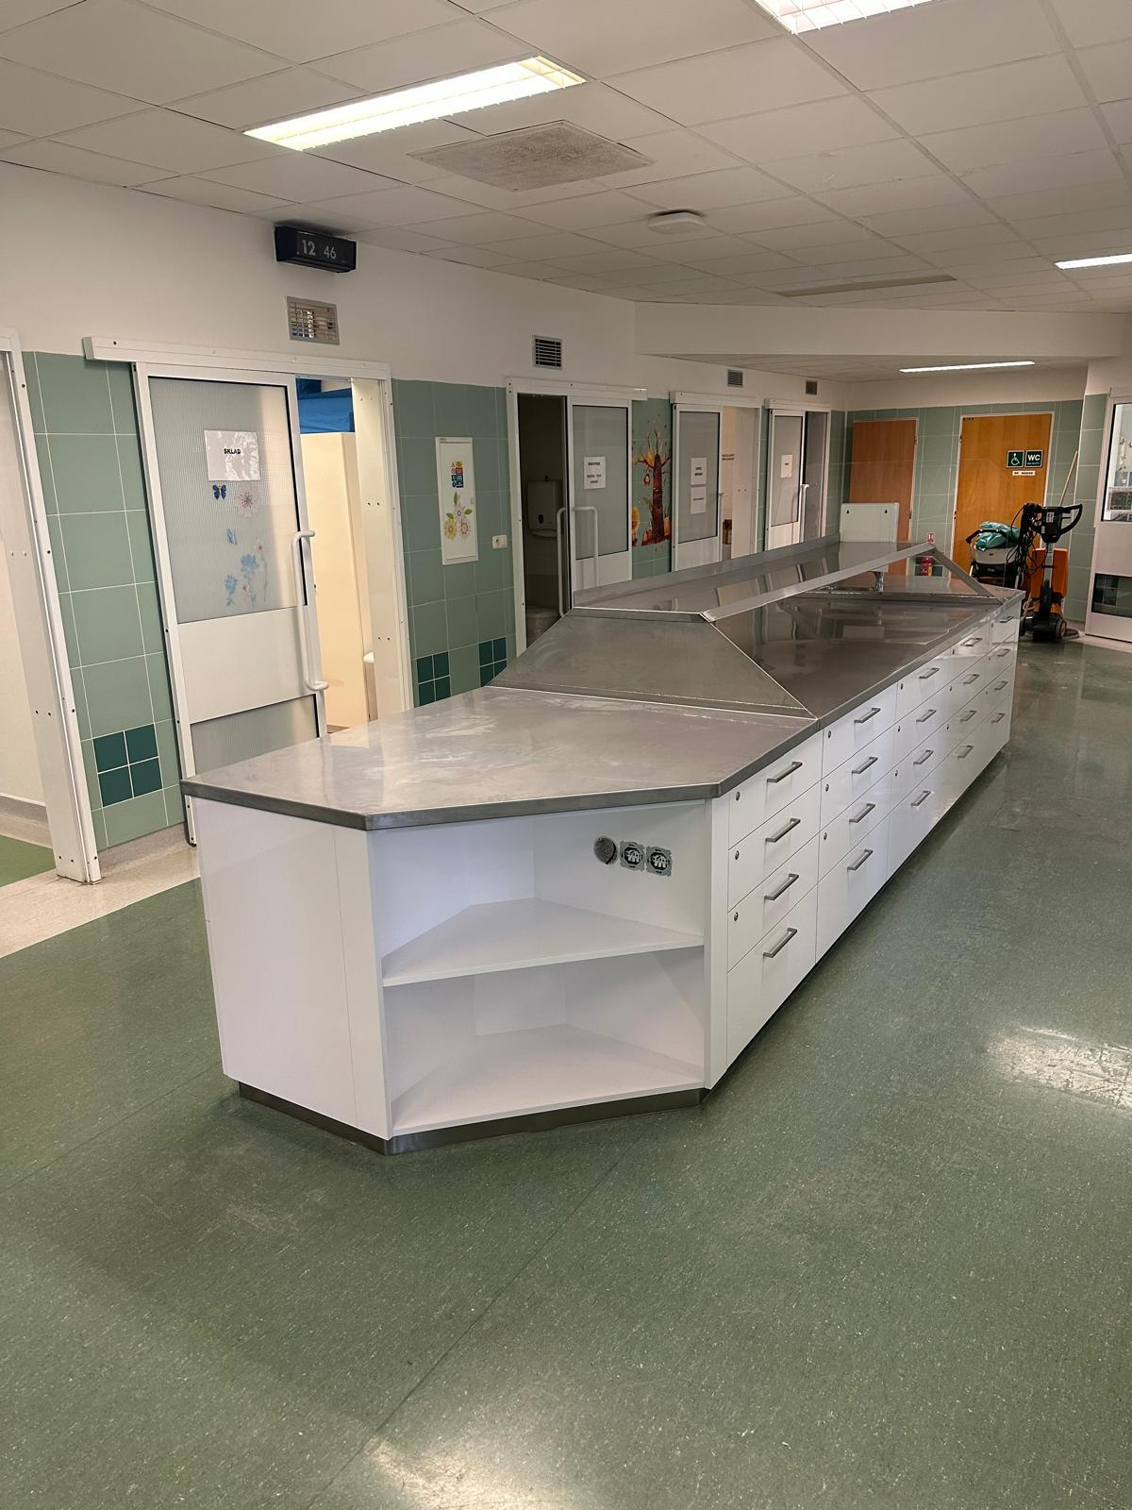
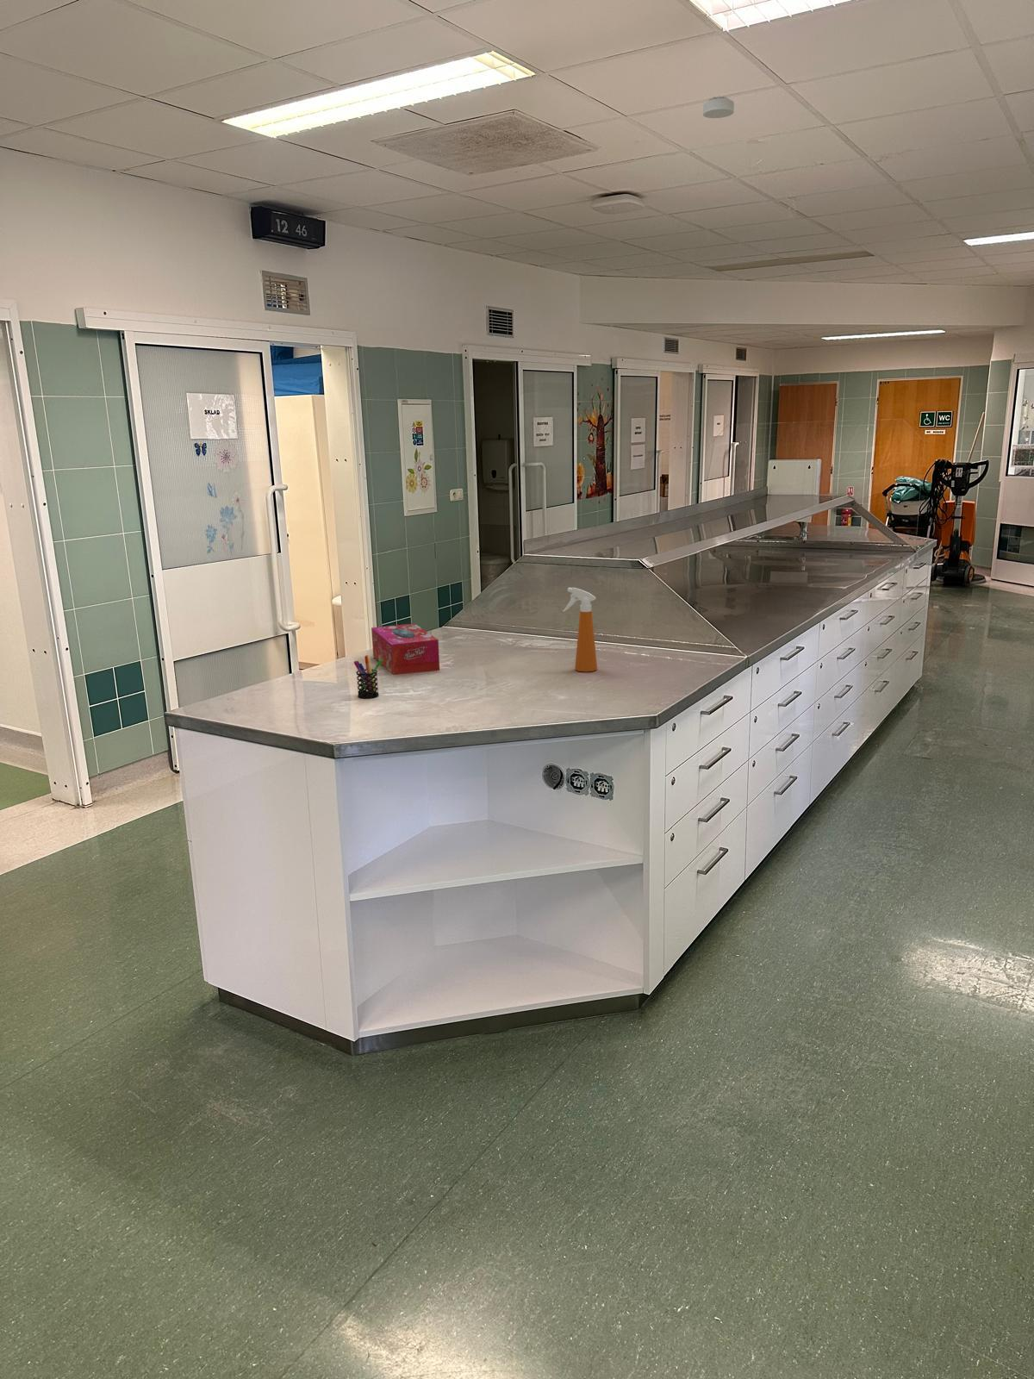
+ pen holder [353,654,382,699]
+ tissue box [370,622,440,675]
+ spray bottle [562,587,598,673]
+ smoke detector [703,94,735,119]
